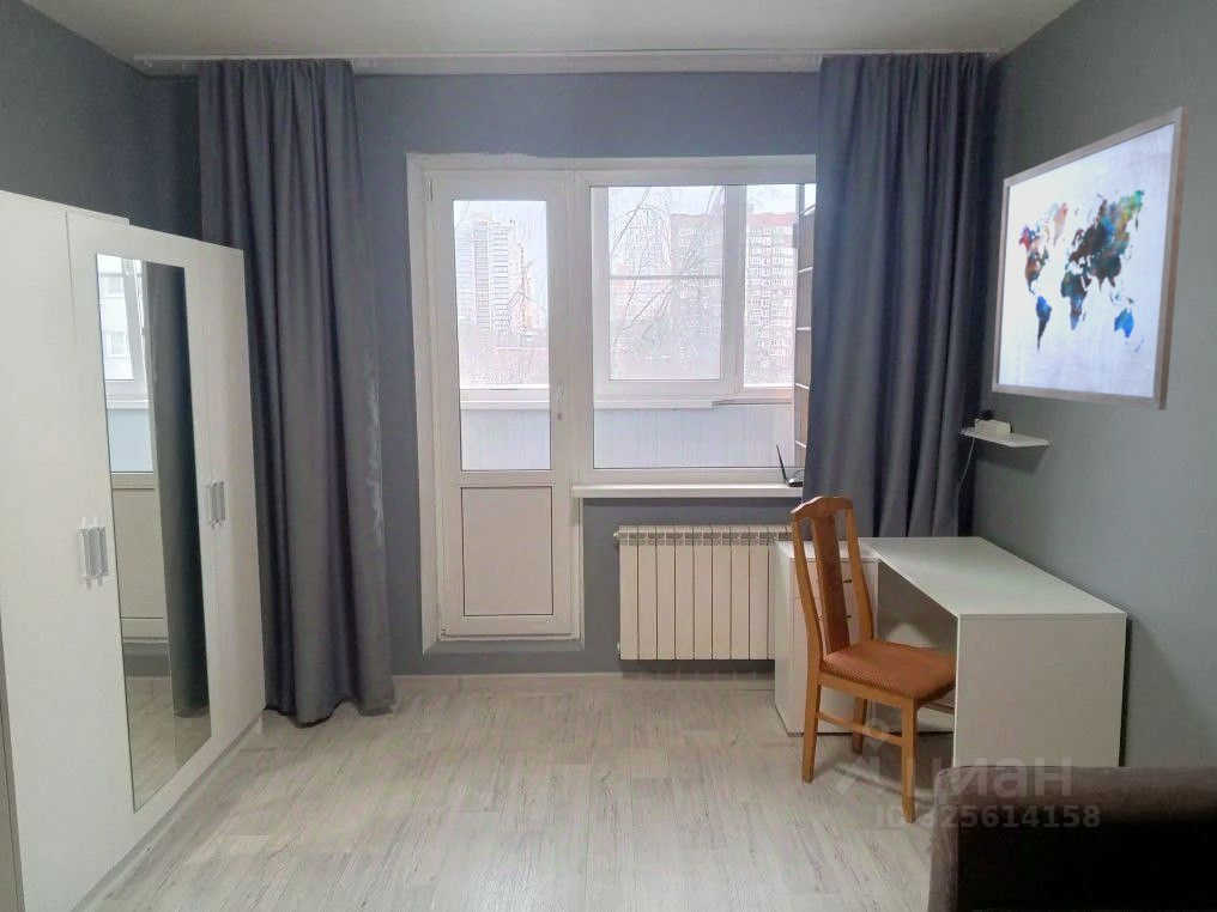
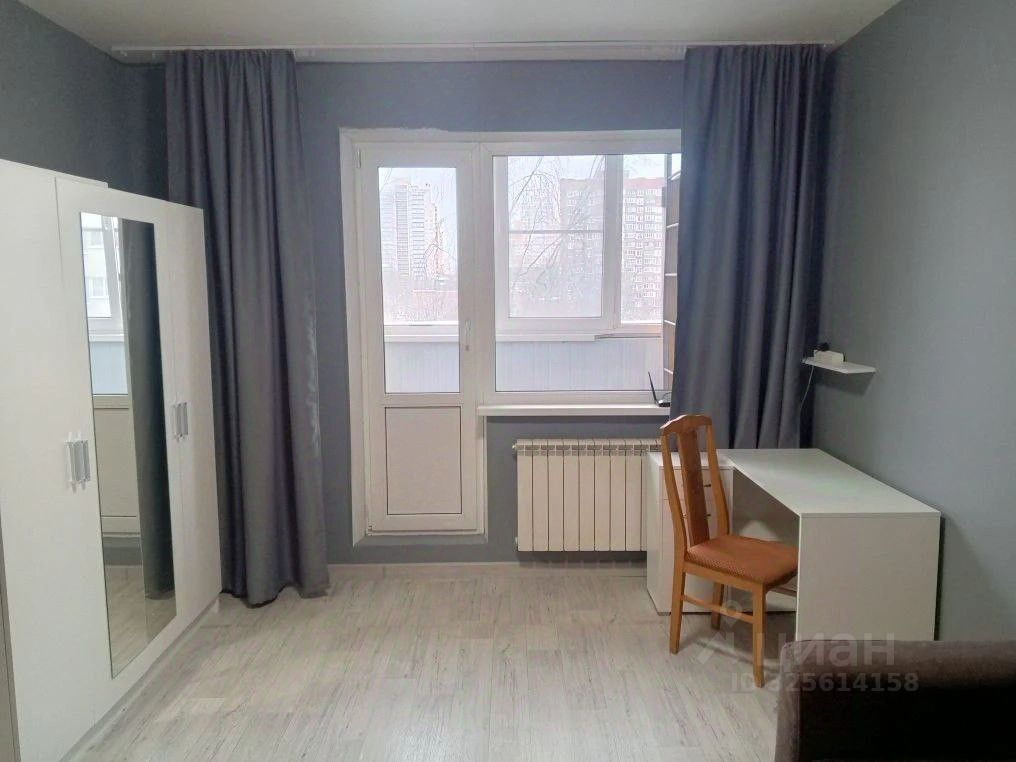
- wall art [991,104,1192,412]
